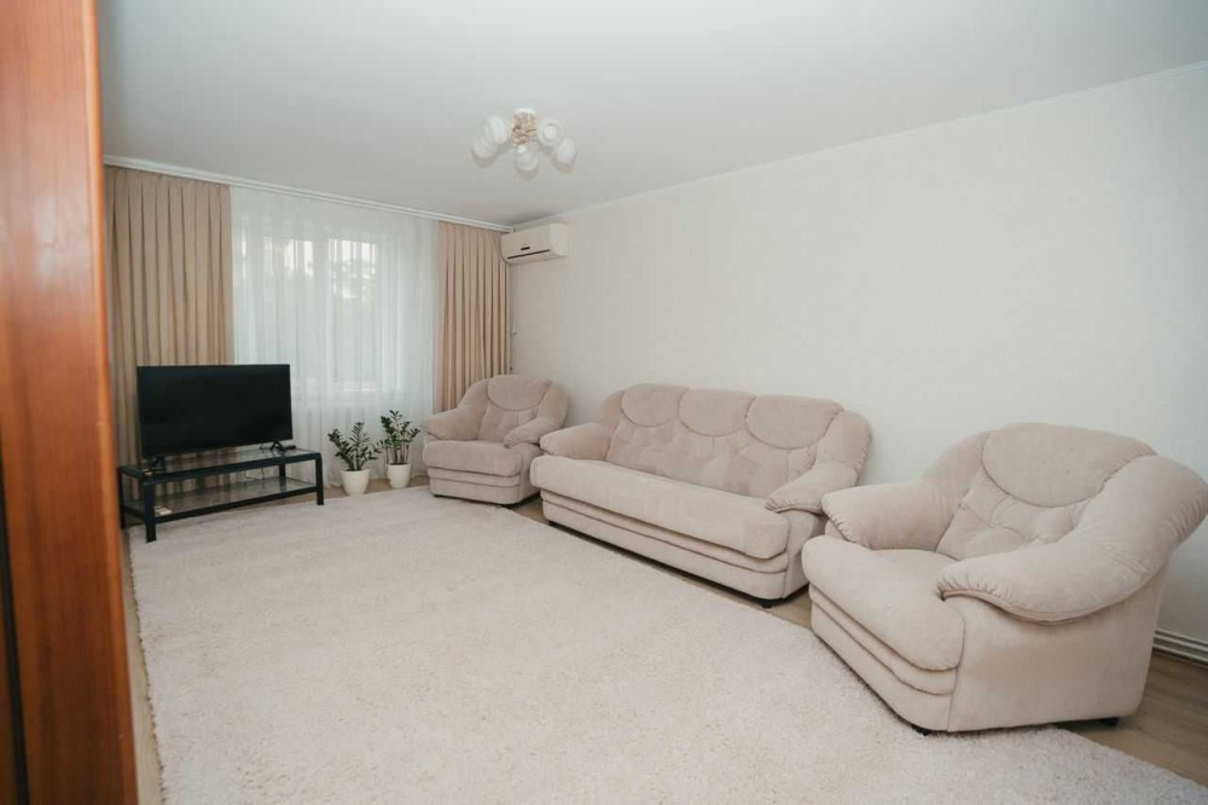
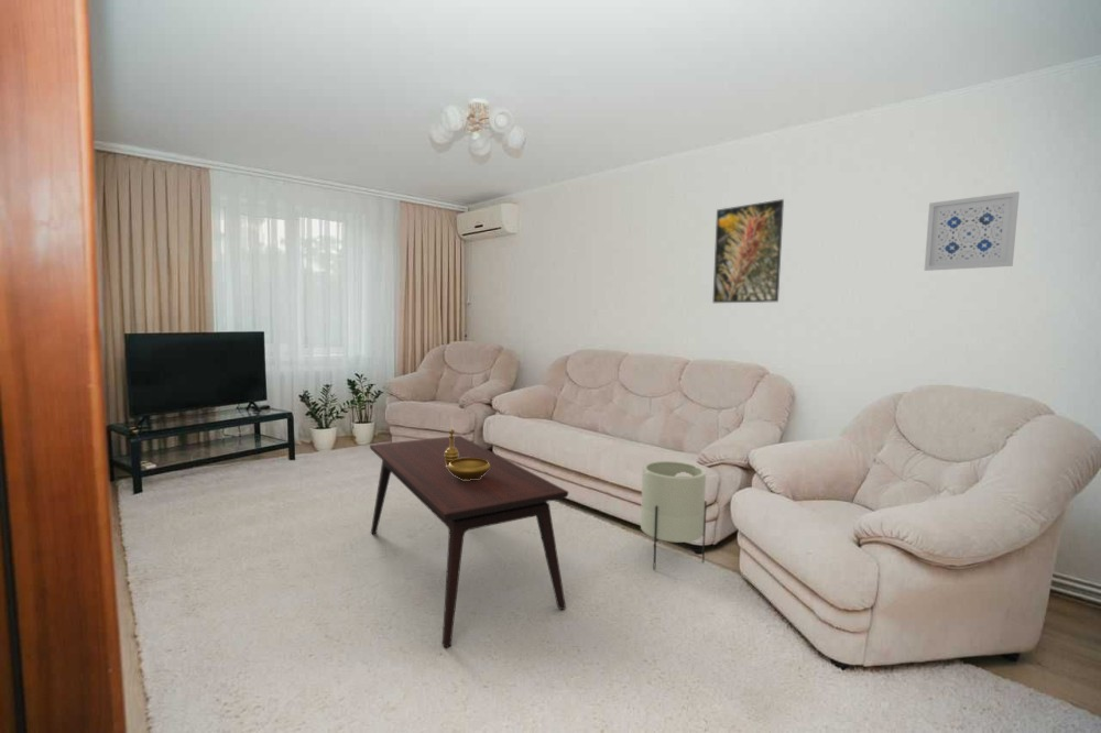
+ wall art [924,190,1021,272]
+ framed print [711,198,785,304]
+ decorative bowl [445,428,490,480]
+ coffee table [369,435,569,649]
+ planter [640,460,708,571]
